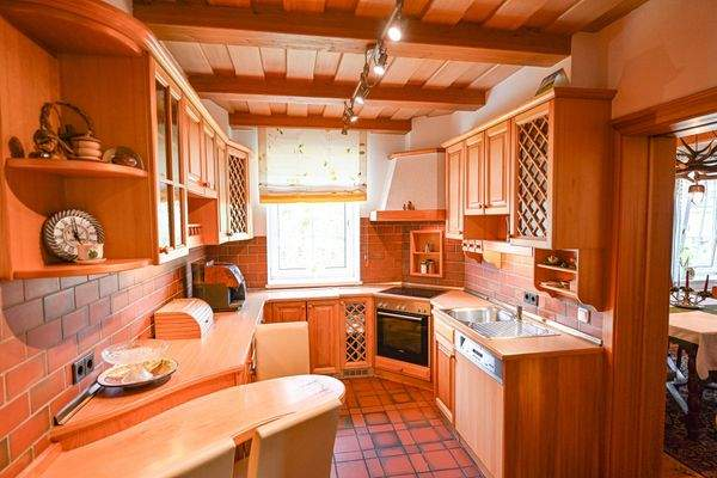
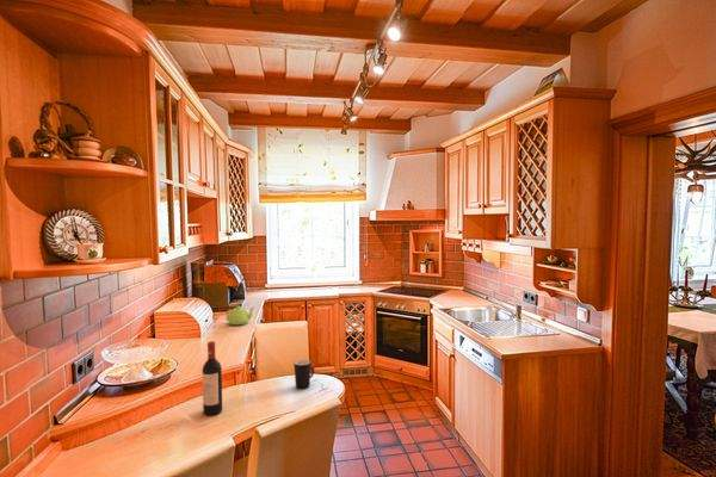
+ wine bottle [202,340,223,417]
+ mug [292,359,315,390]
+ teapot [224,305,254,327]
